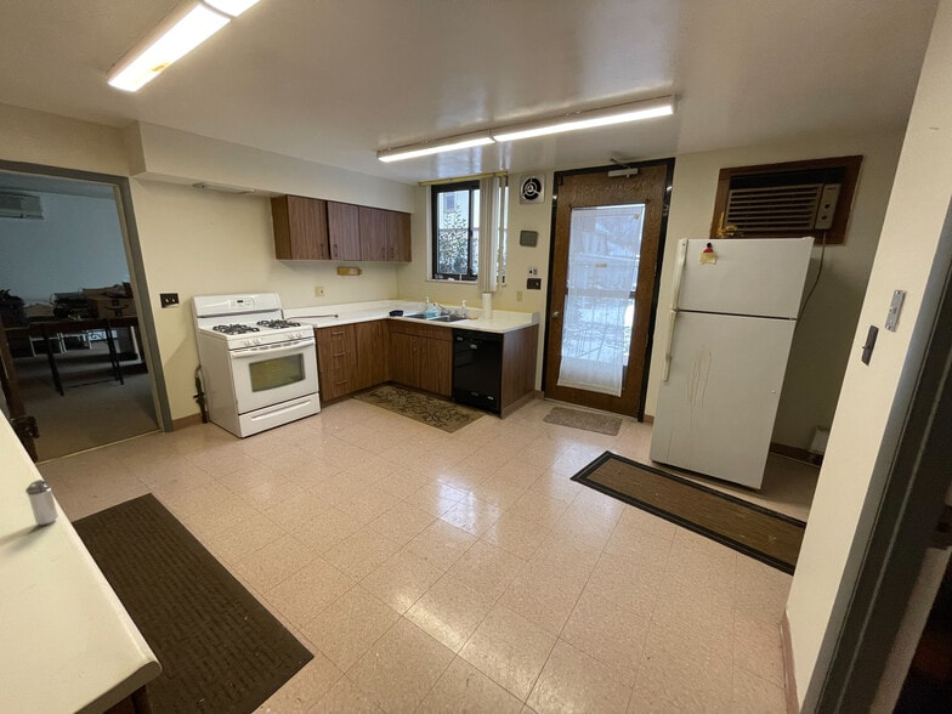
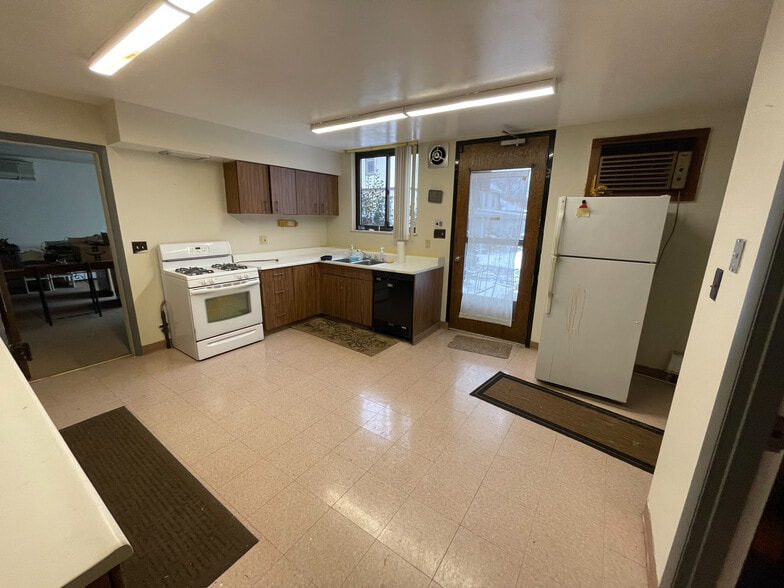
- shaker [24,478,58,526]
